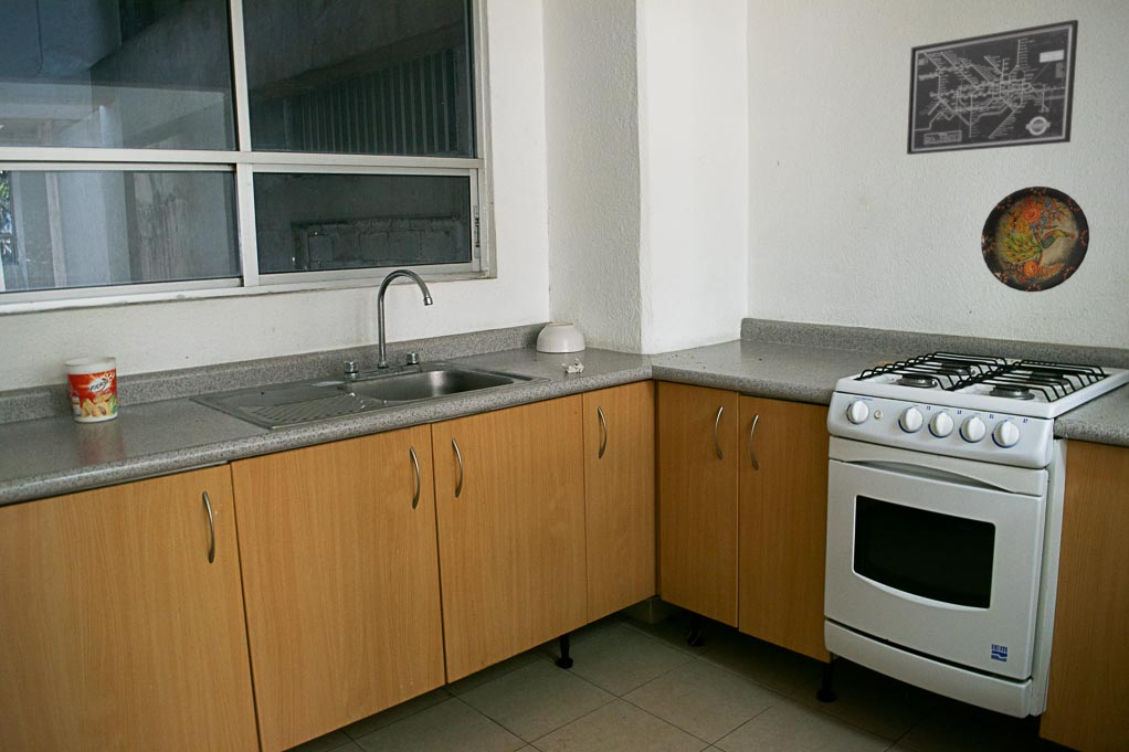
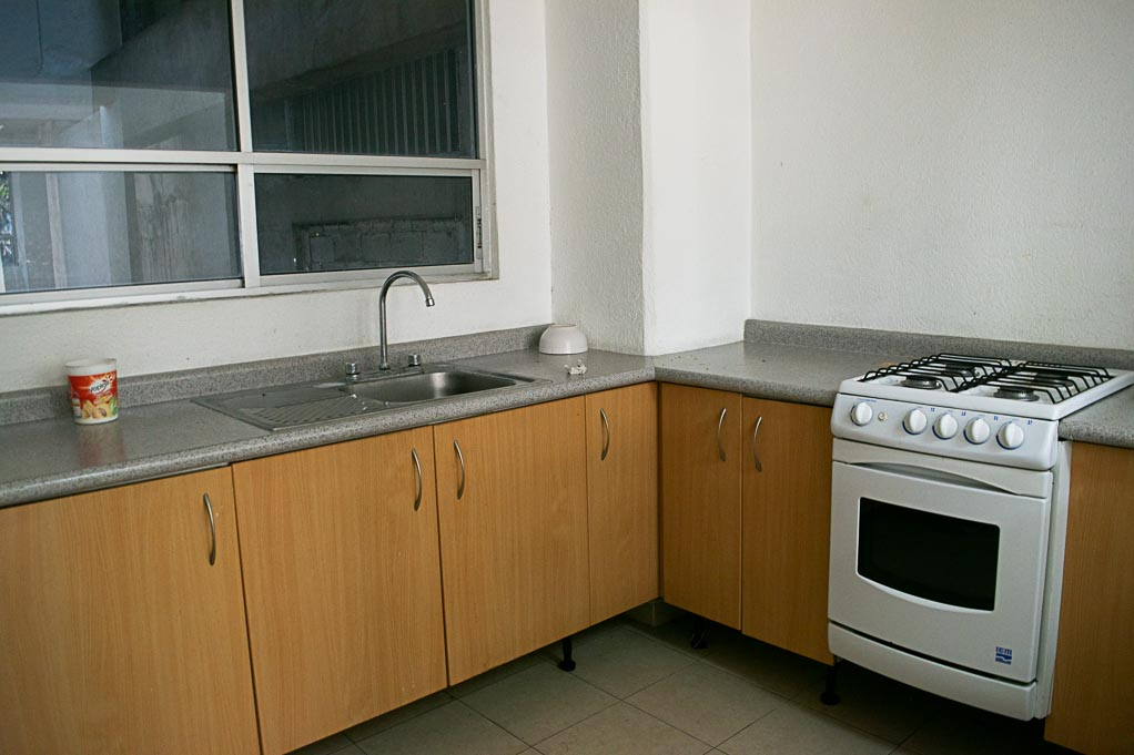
- wall art [906,19,1079,156]
- decorative plate [980,186,1090,293]
